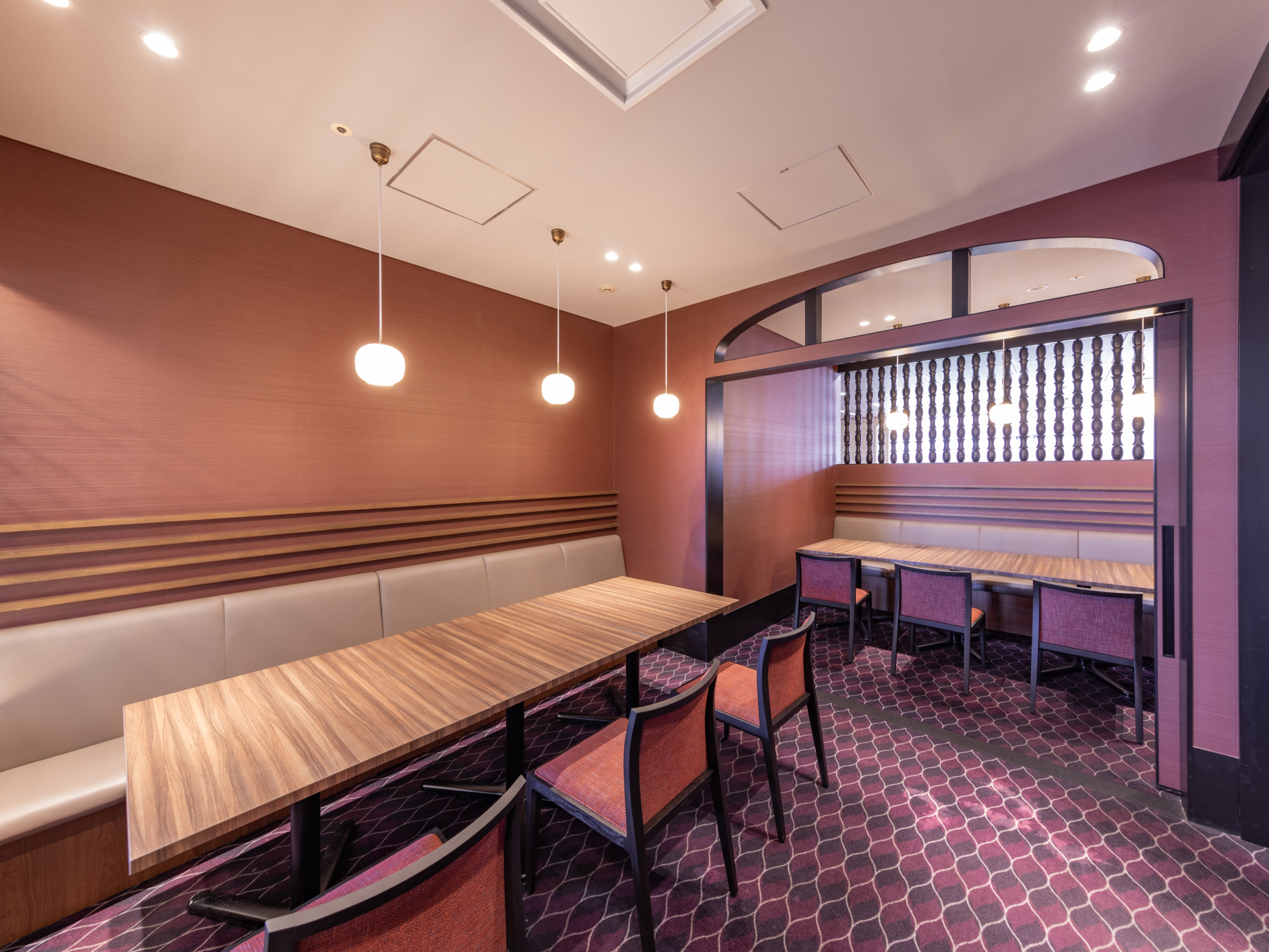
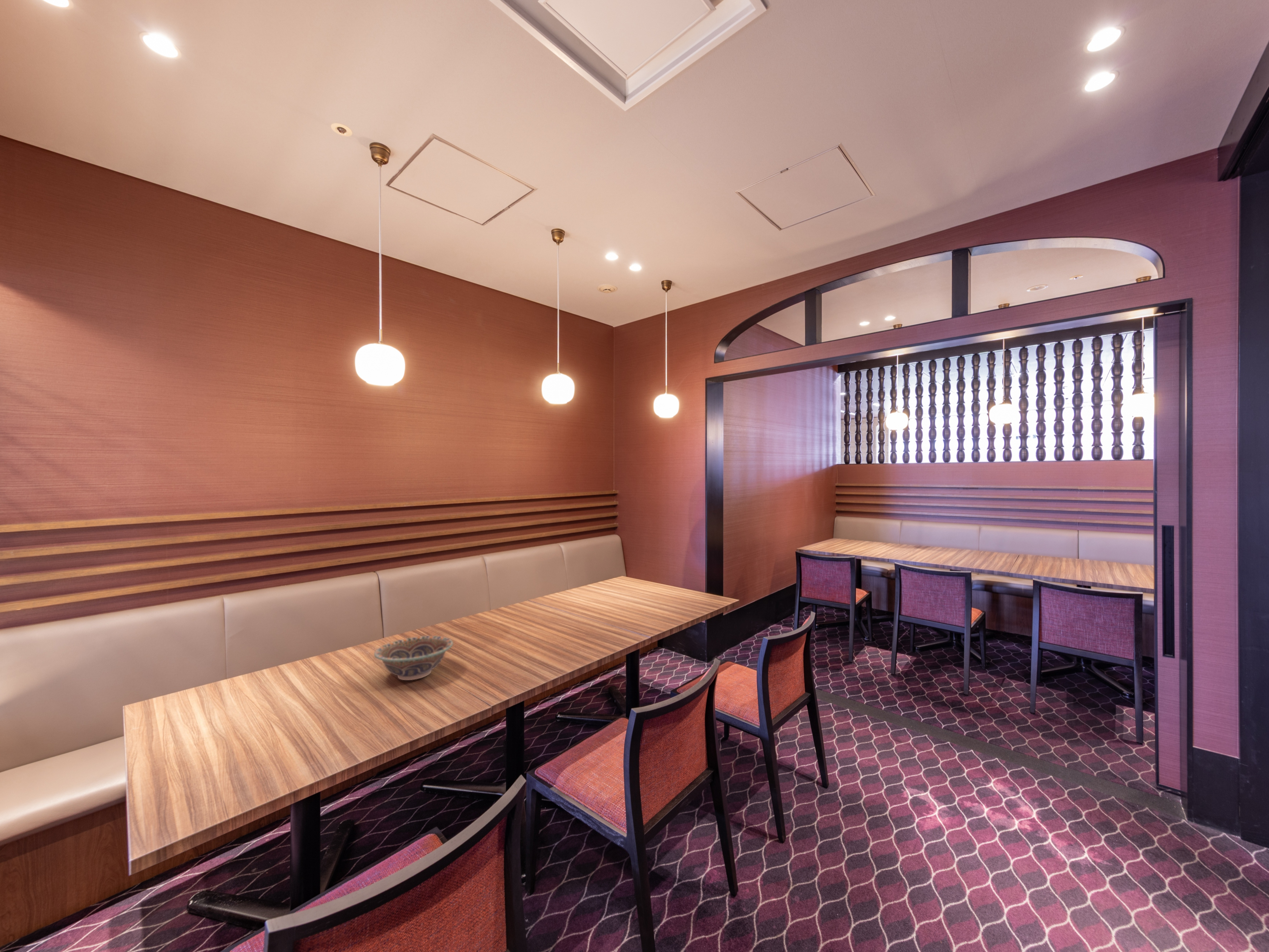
+ decorative bowl [374,636,453,681]
